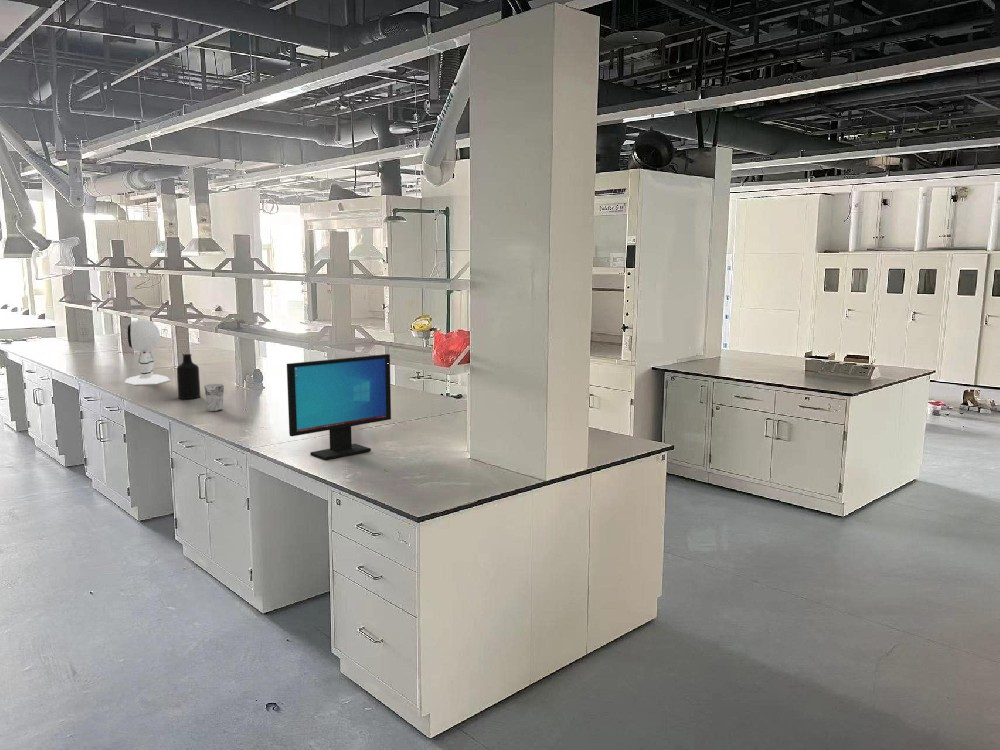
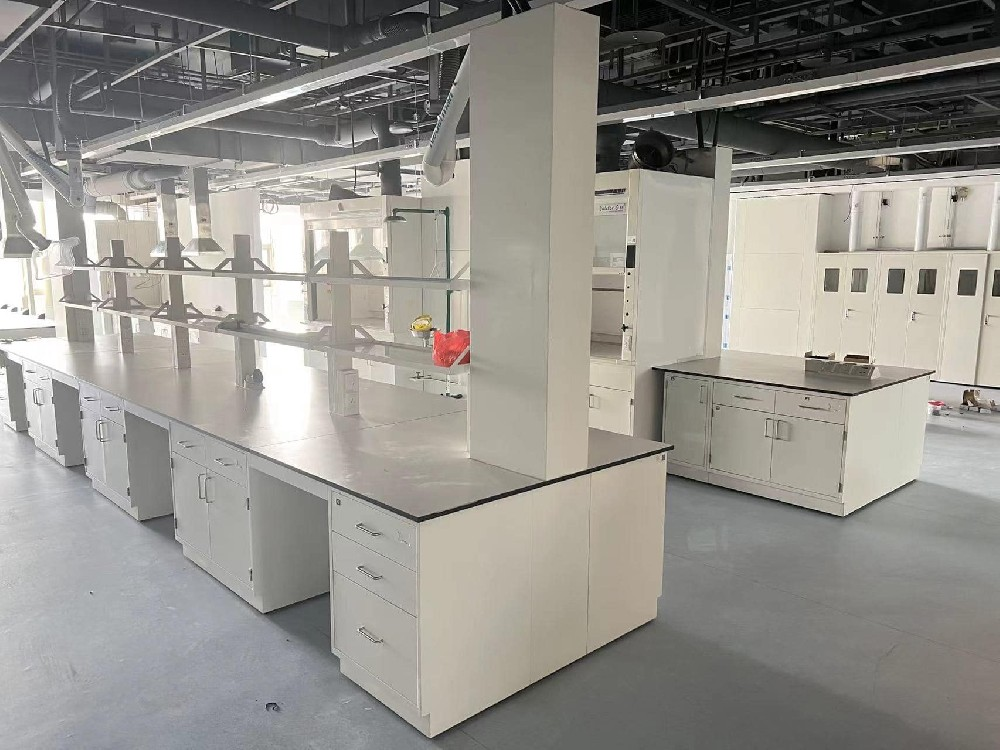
- computer monitor [286,353,392,461]
- desk lamp [124,318,170,385]
- bottle [176,353,201,400]
- cup [203,383,225,412]
